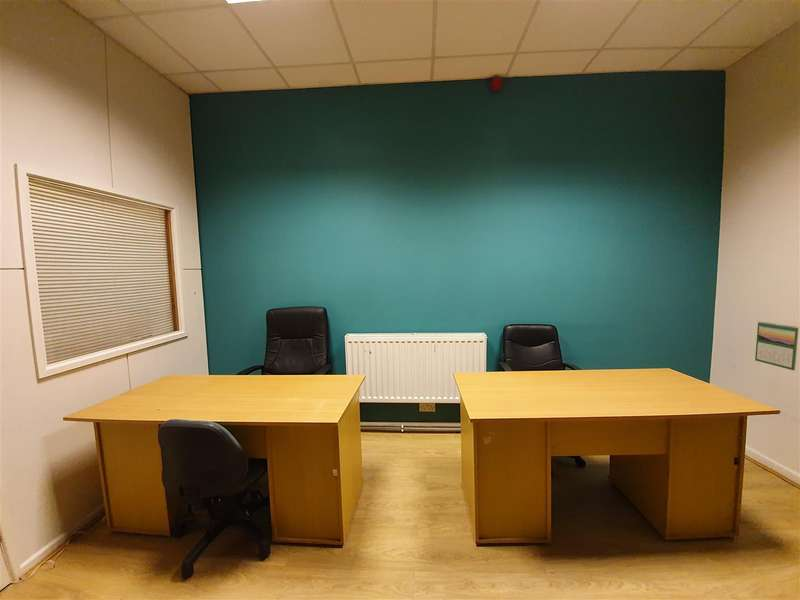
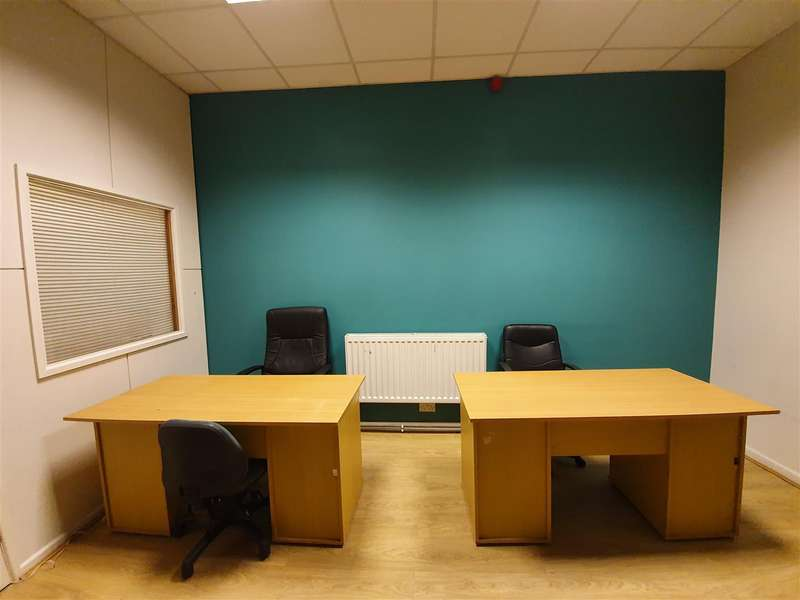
- calendar [754,320,800,371]
